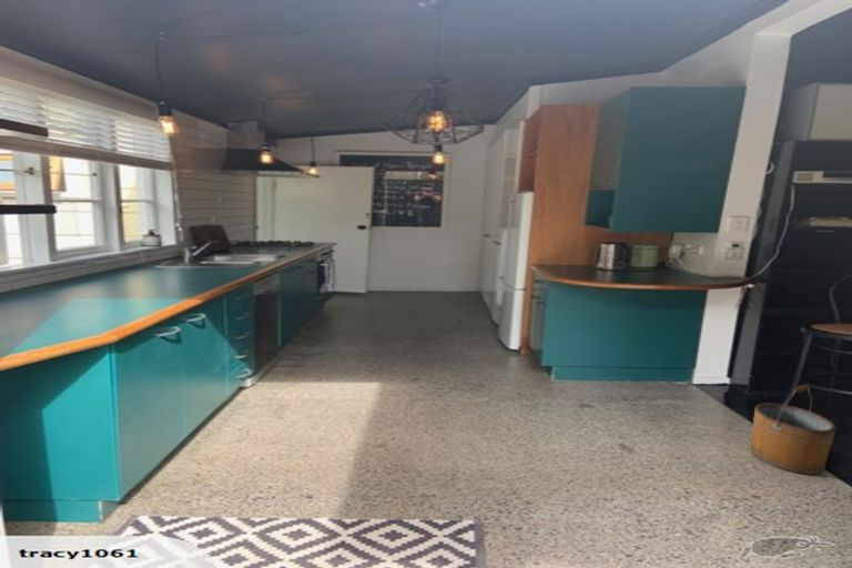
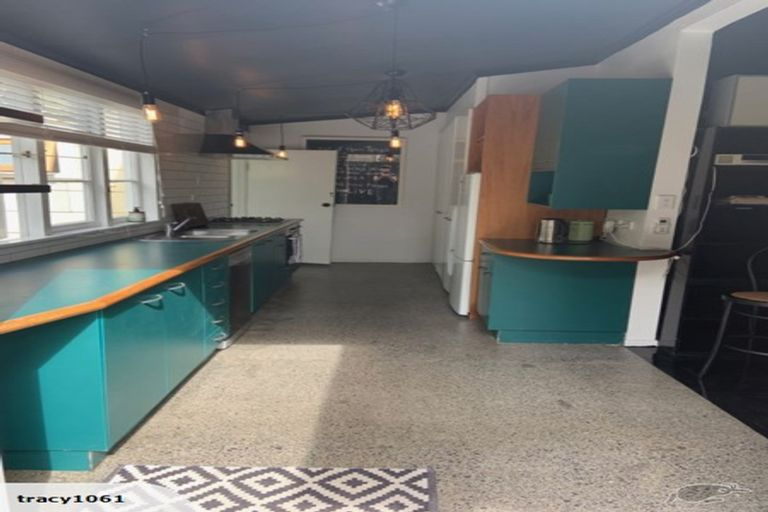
- bucket [750,384,836,476]
